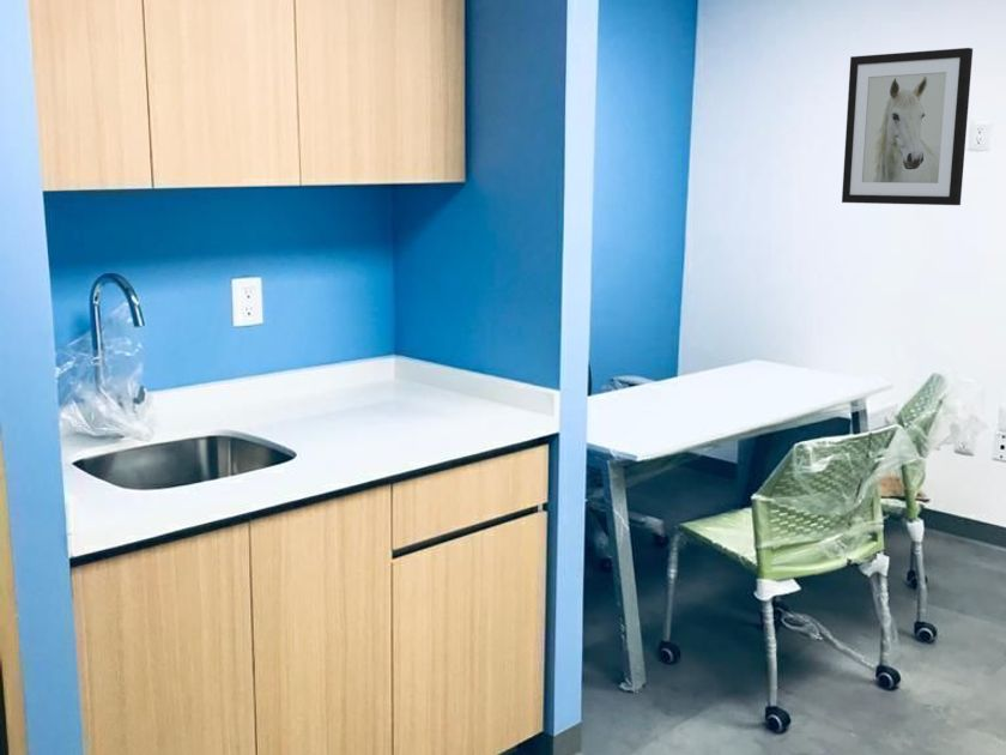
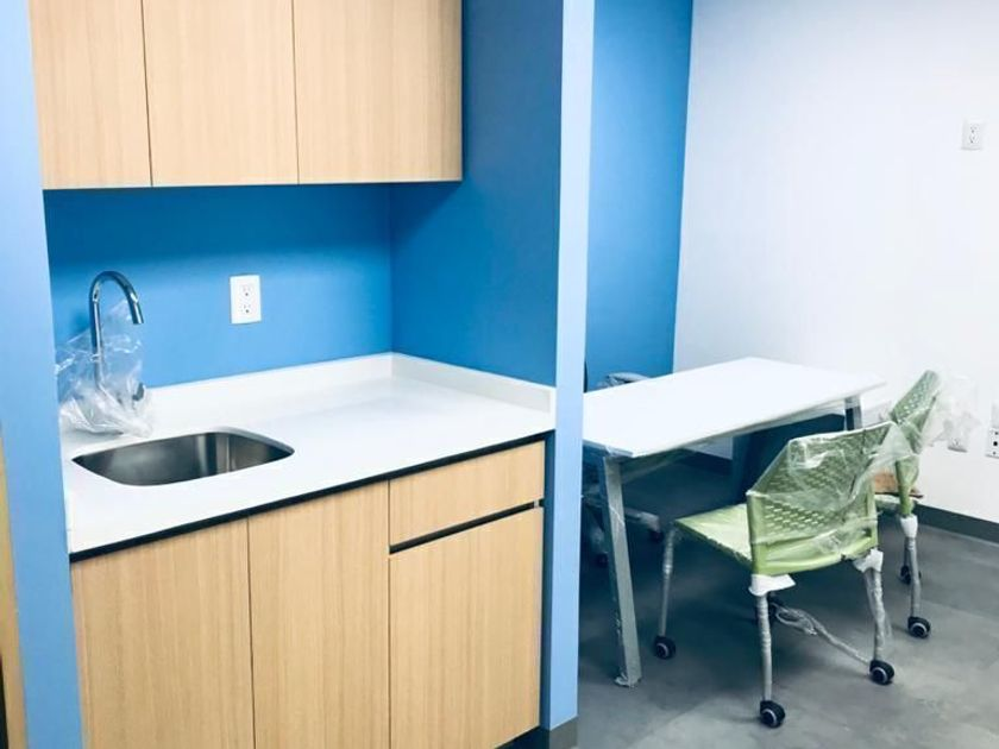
- wall art [841,47,974,206]
